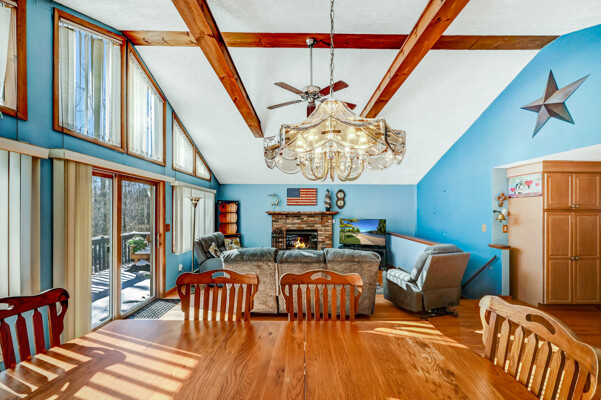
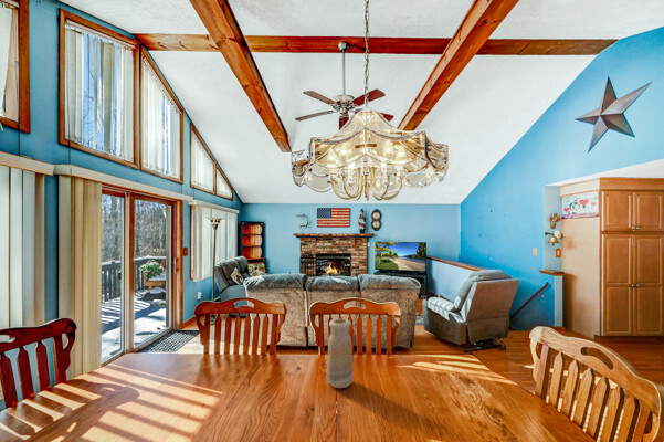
+ vase [326,317,354,389]
